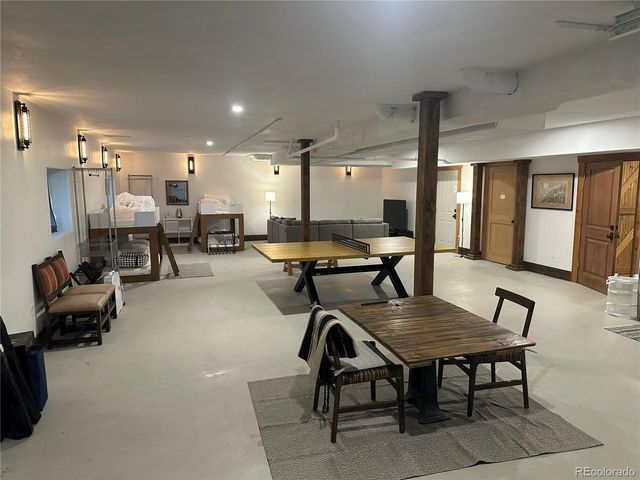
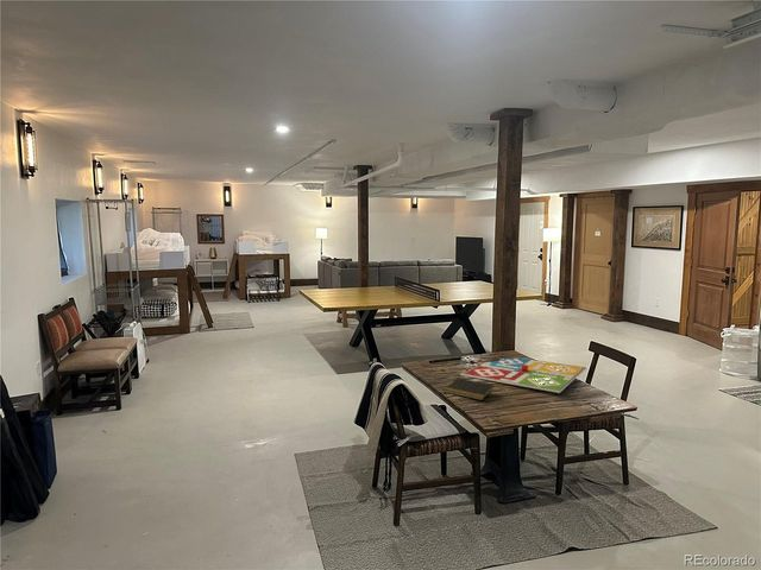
+ notepad [442,376,496,401]
+ gameboard [460,356,587,394]
